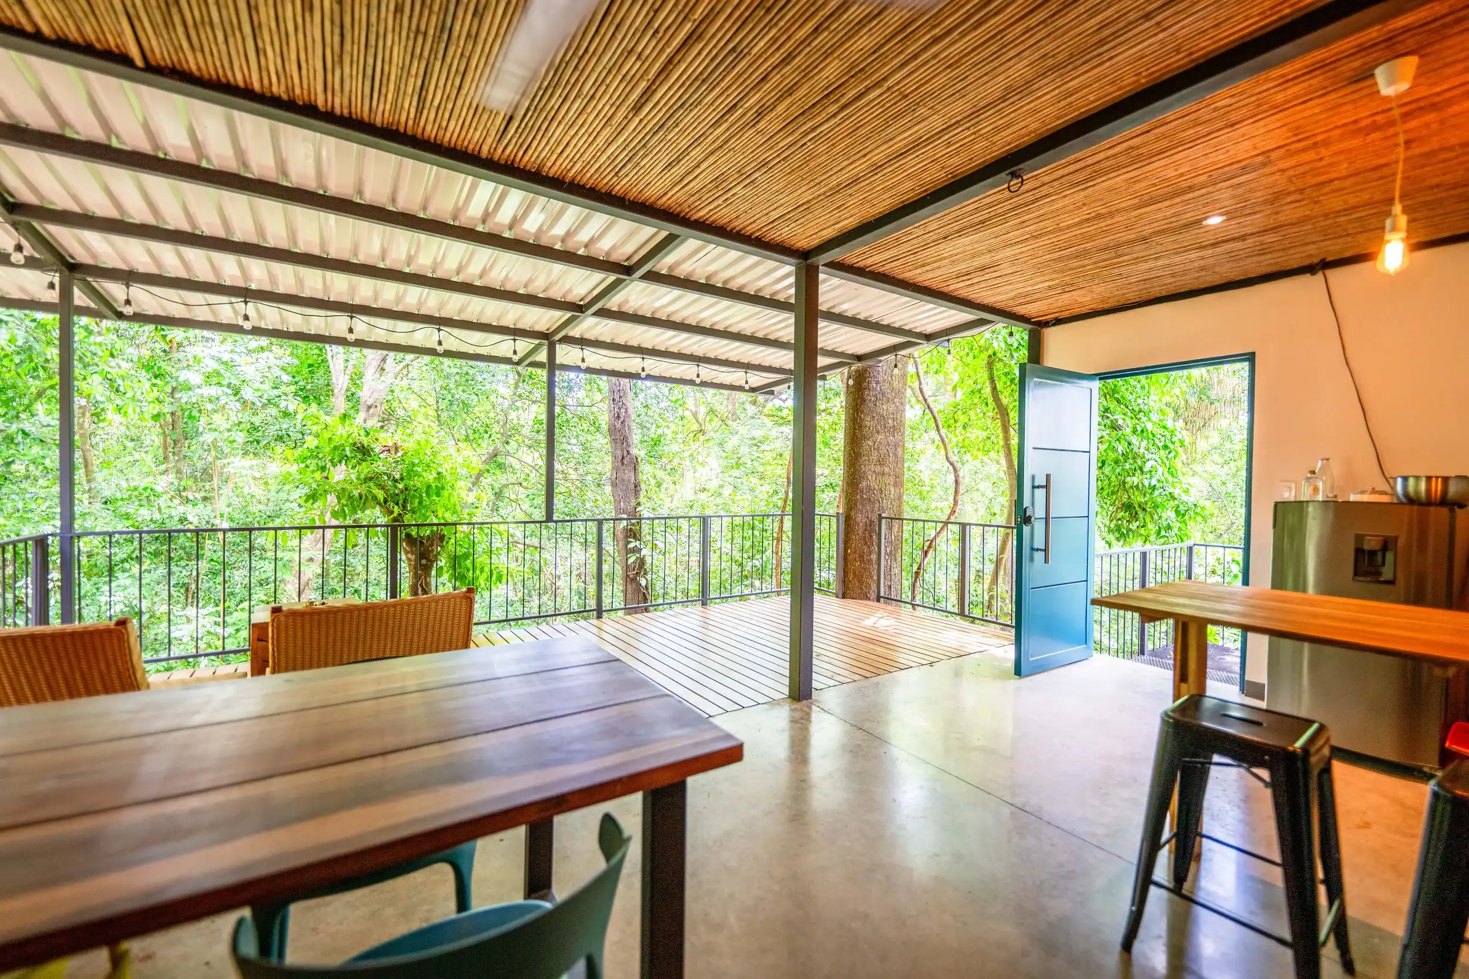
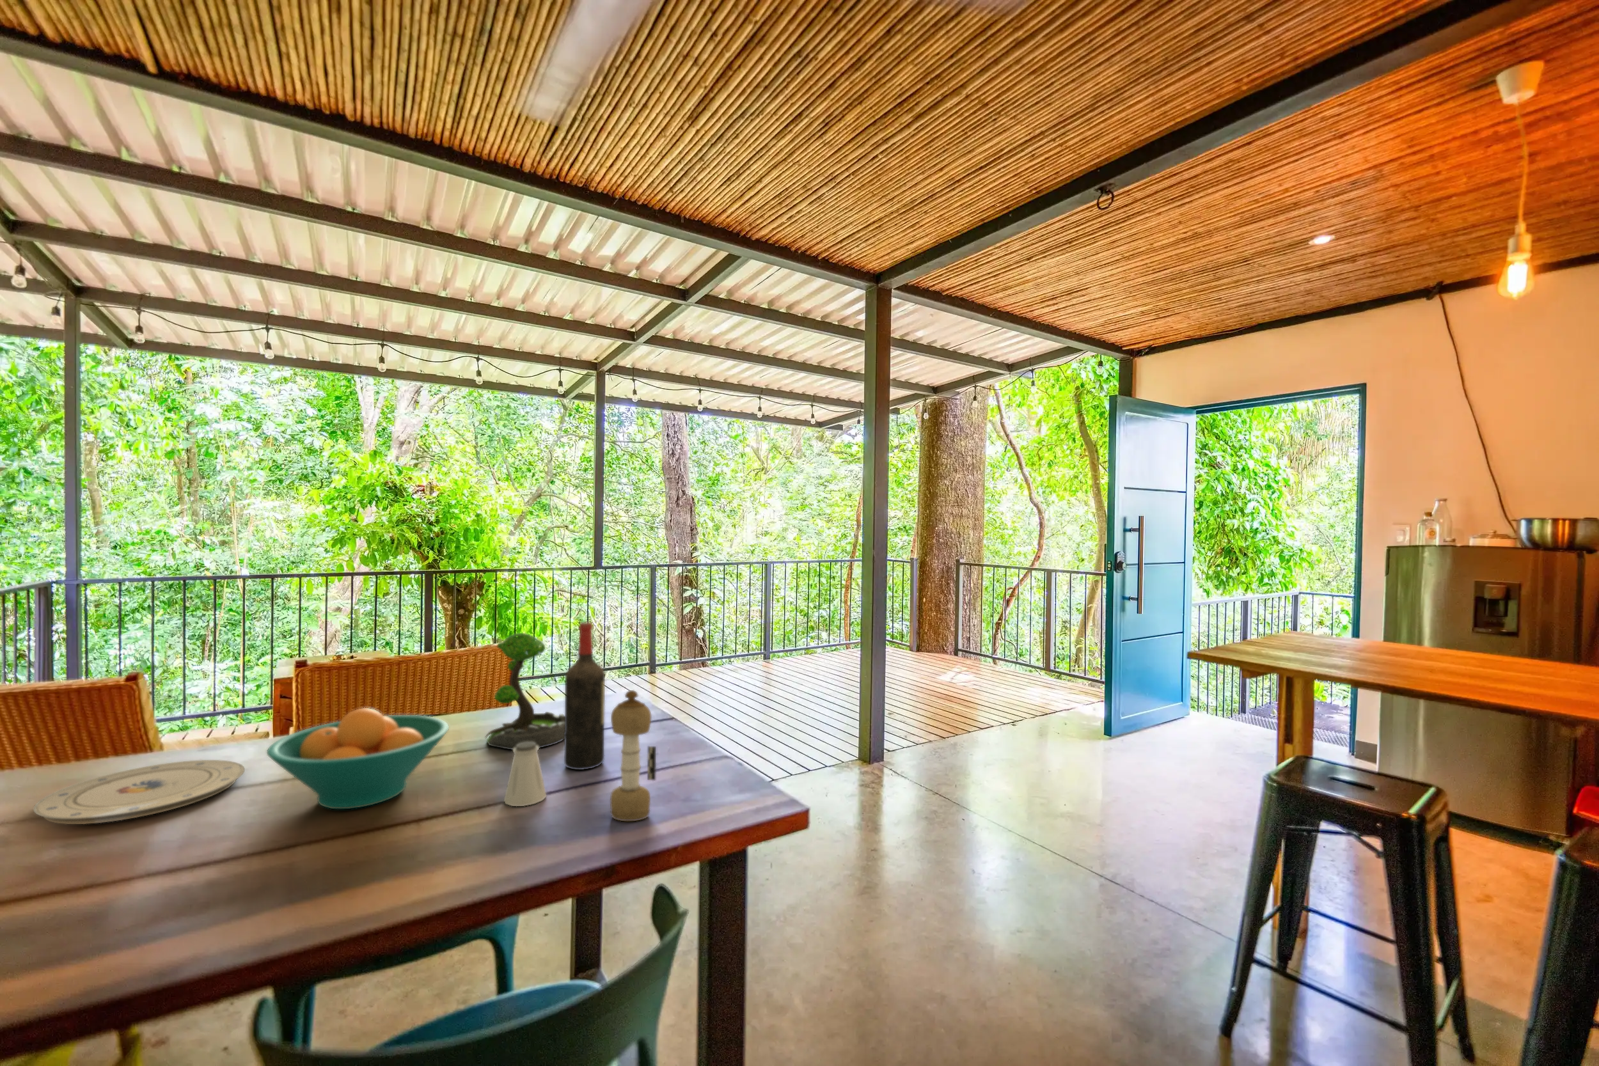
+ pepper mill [609,689,657,822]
+ plate [32,759,245,824]
+ fruit bowl [266,707,450,809]
+ saltshaker [503,741,547,807]
+ wine bottle [564,621,606,771]
+ plant [484,633,565,750]
